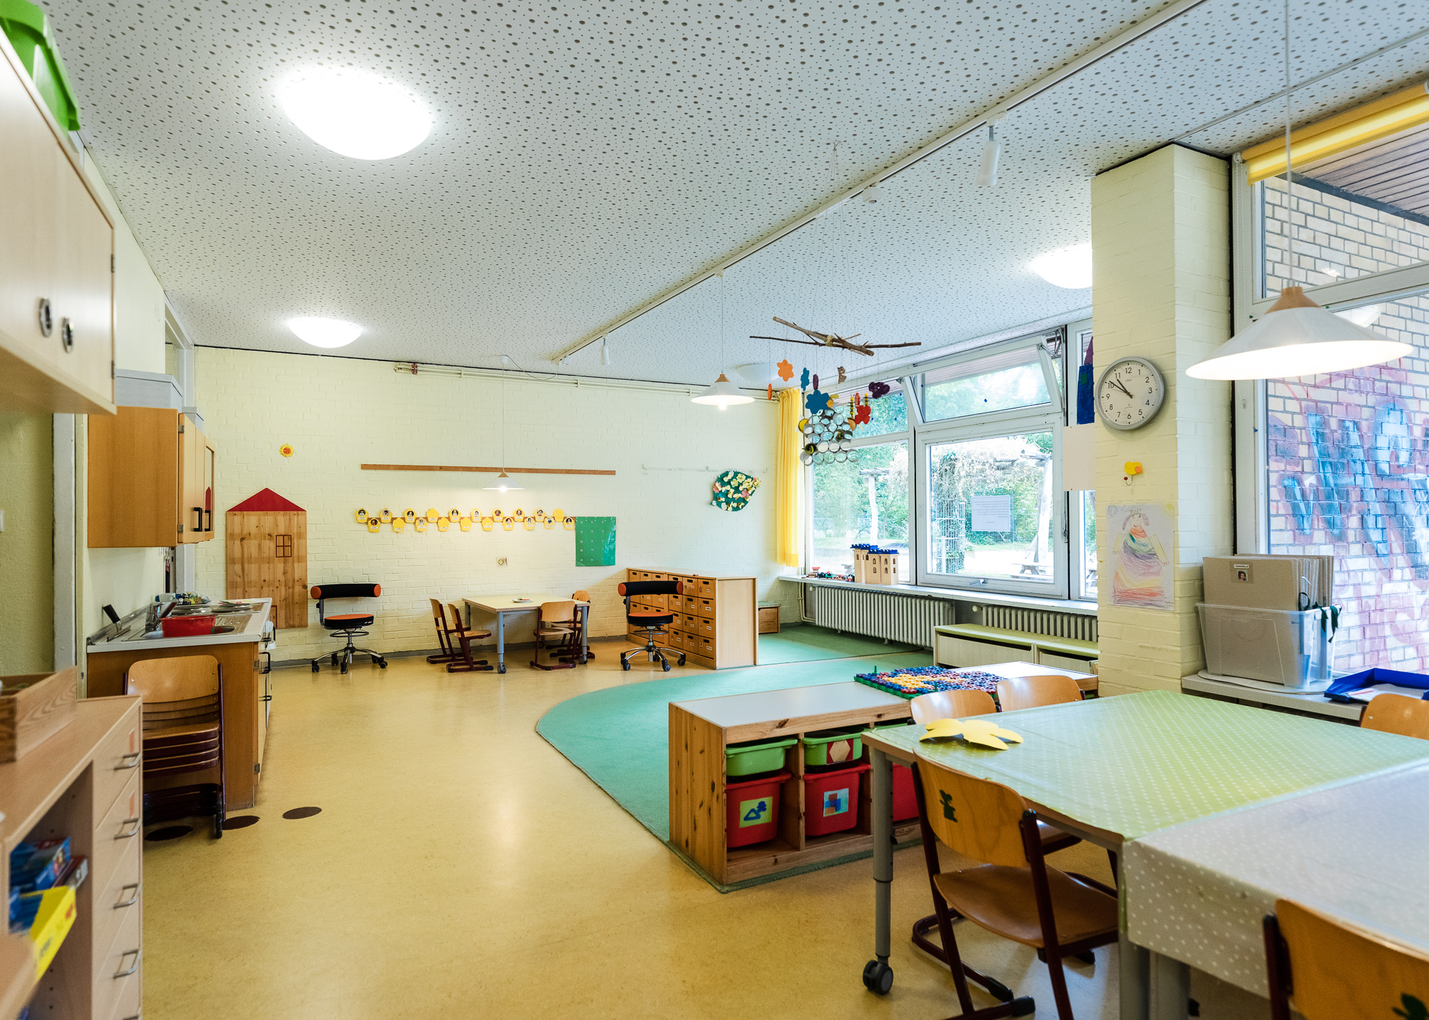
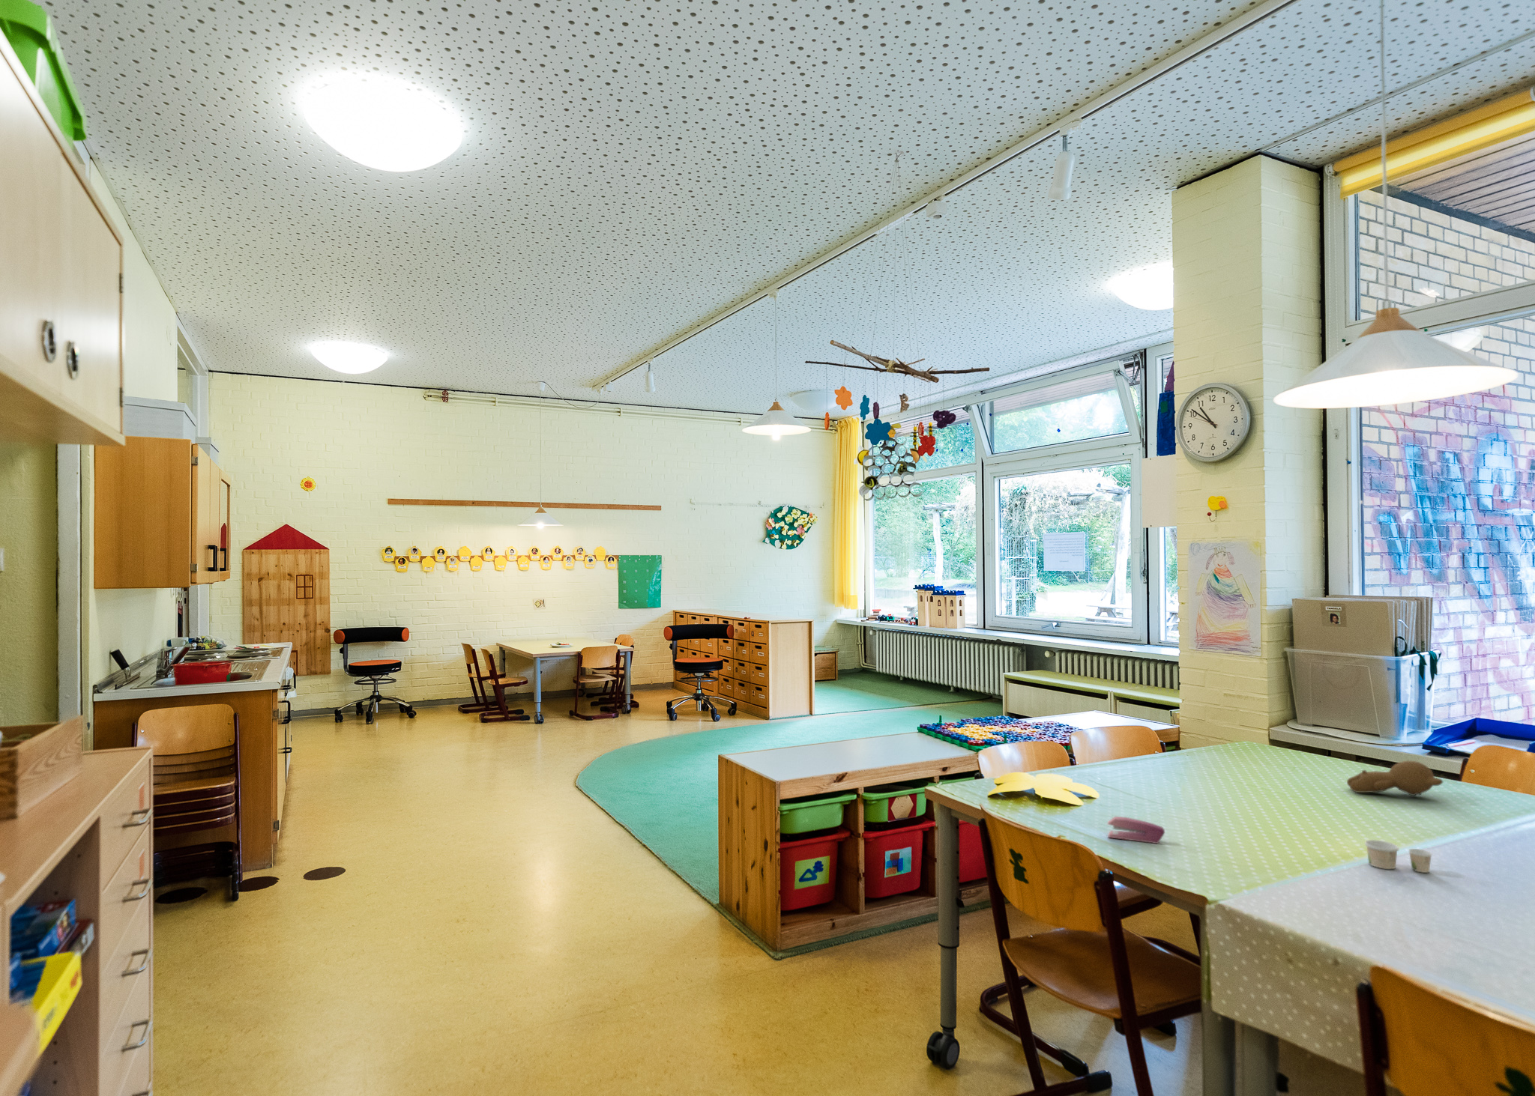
+ stapler [1107,816,1166,845]
+ paper cup [1364,839,1432,873]
+ teddy bear [1346,760,1444,796]
